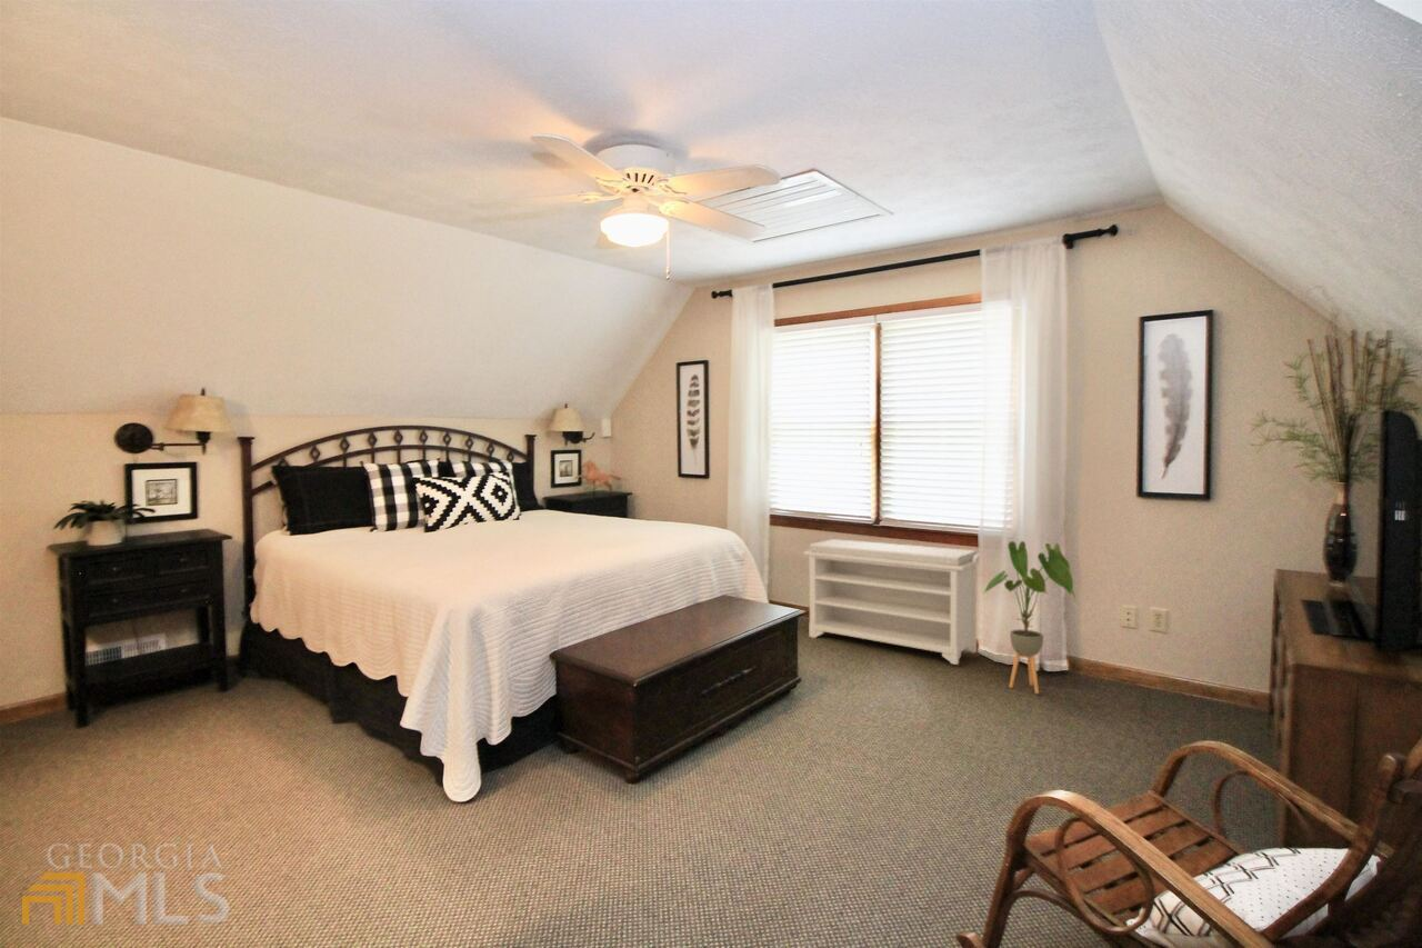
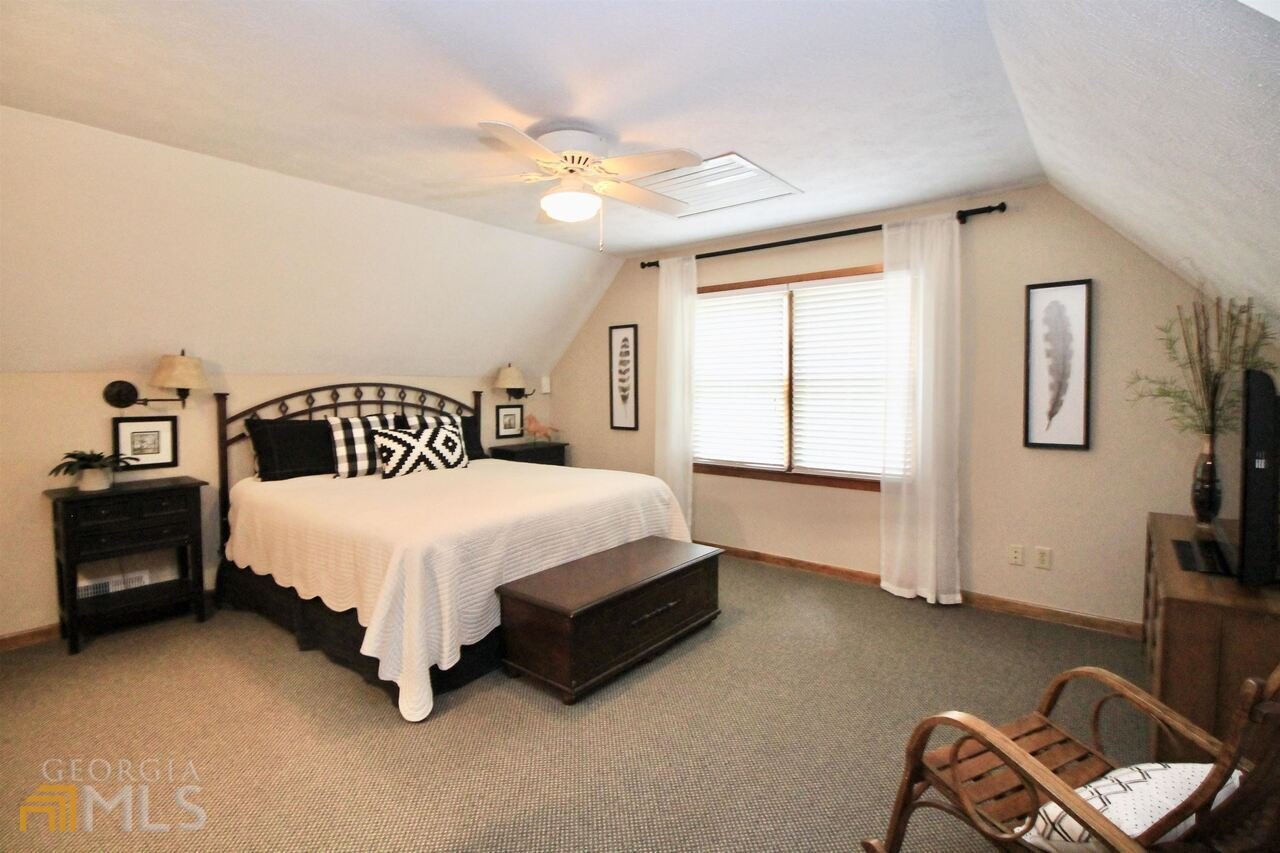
- house plant [982,540,1078,695]
- bench [803,538,980,666]
